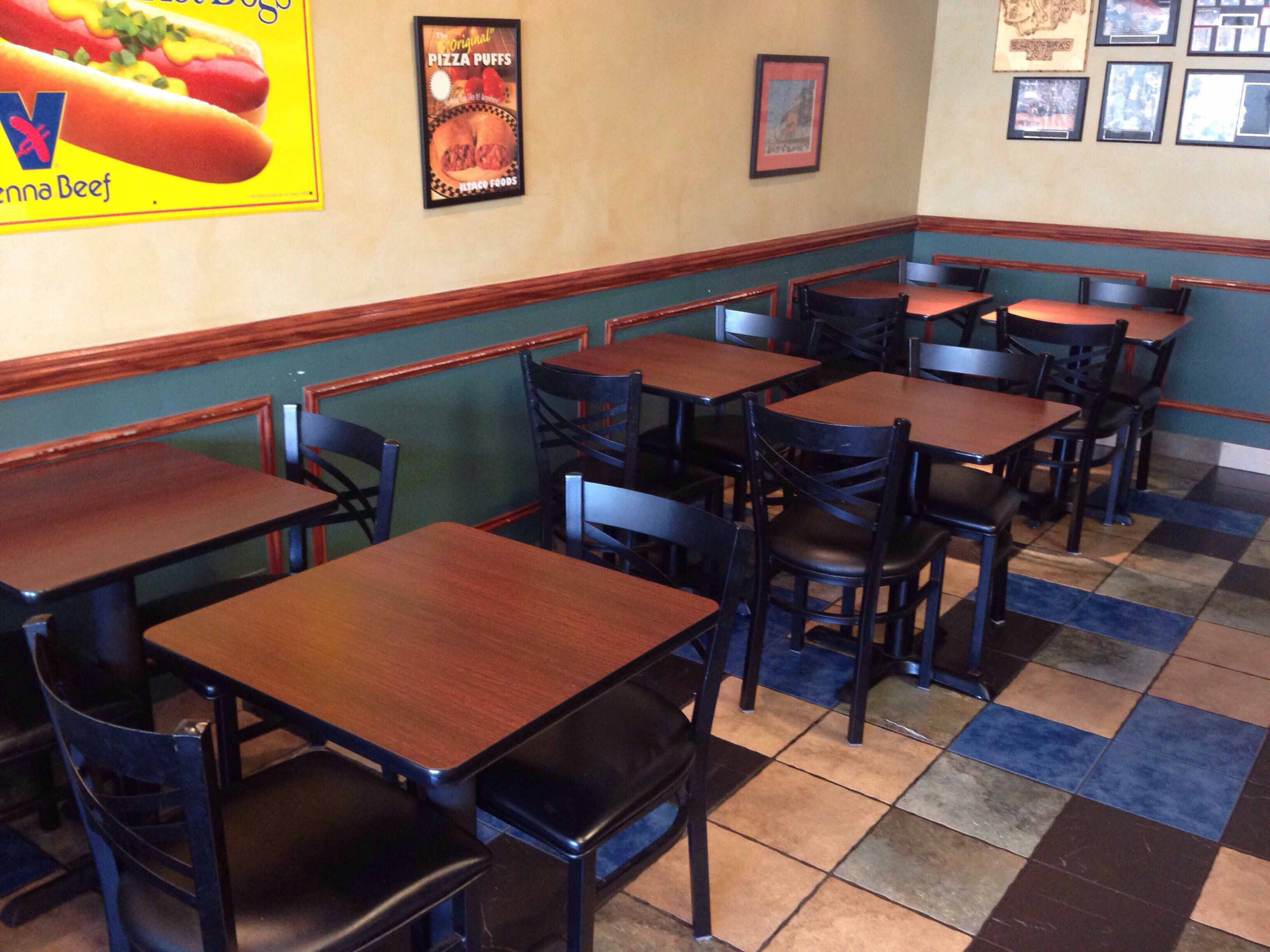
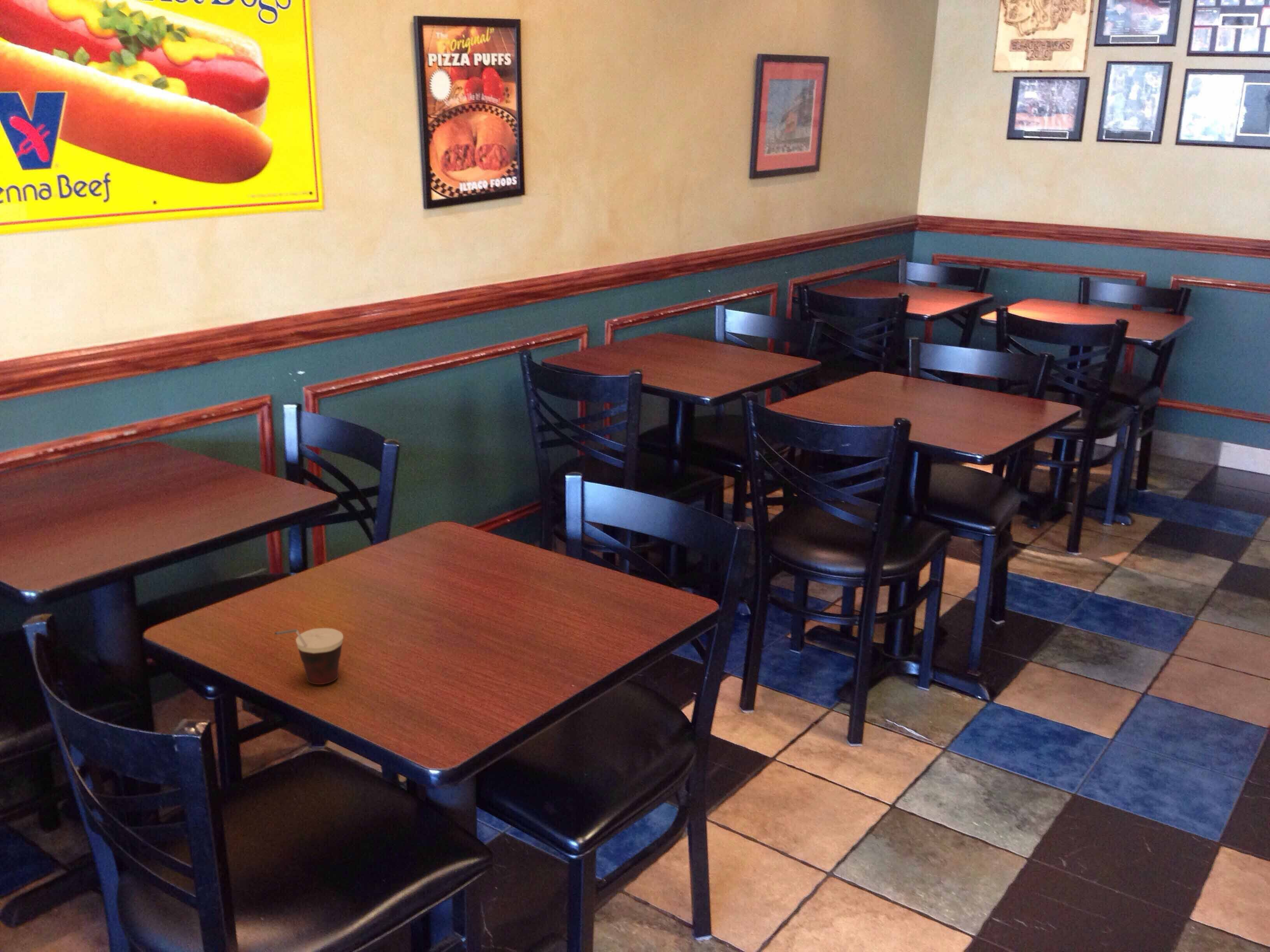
+ cup [274,628,344,685]
